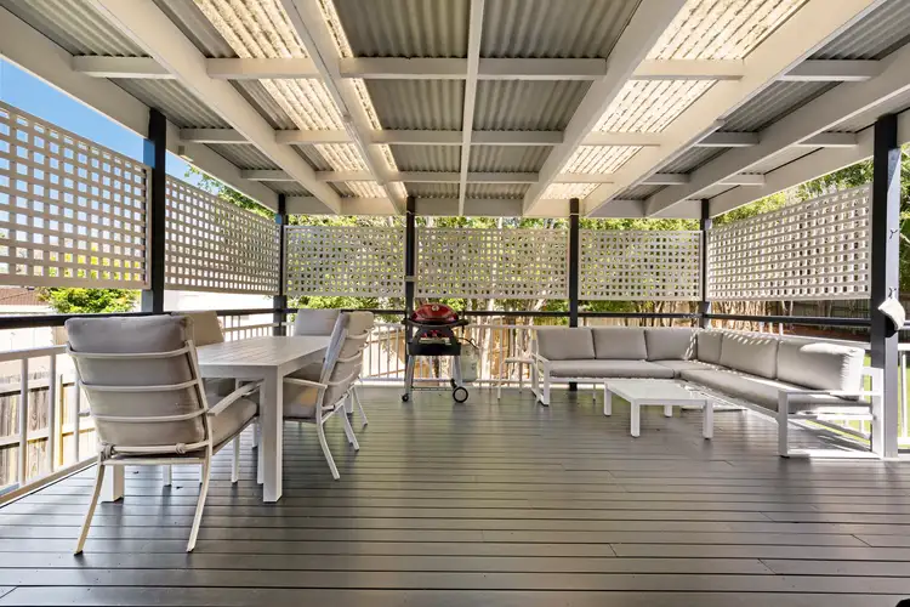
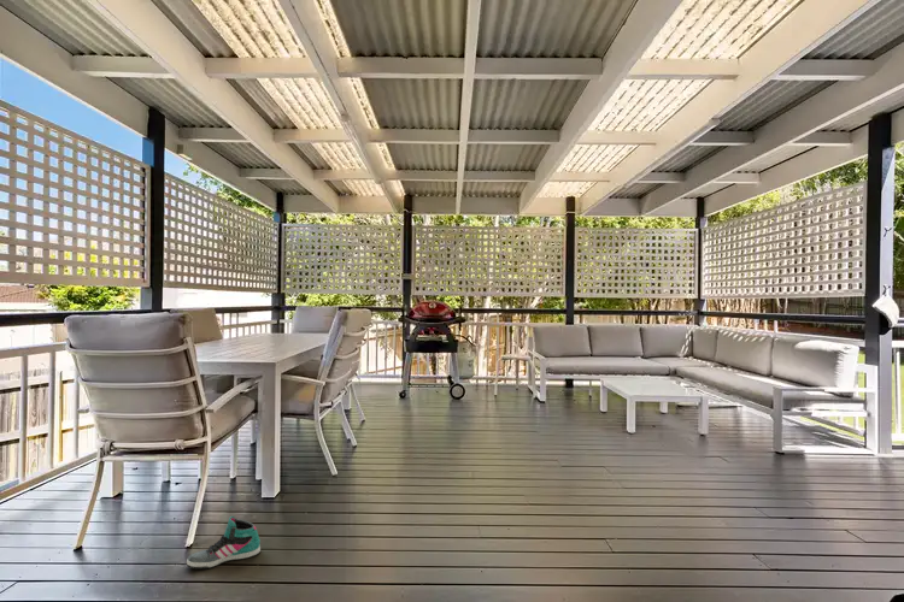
+ sneaker [186,515,262,569]
